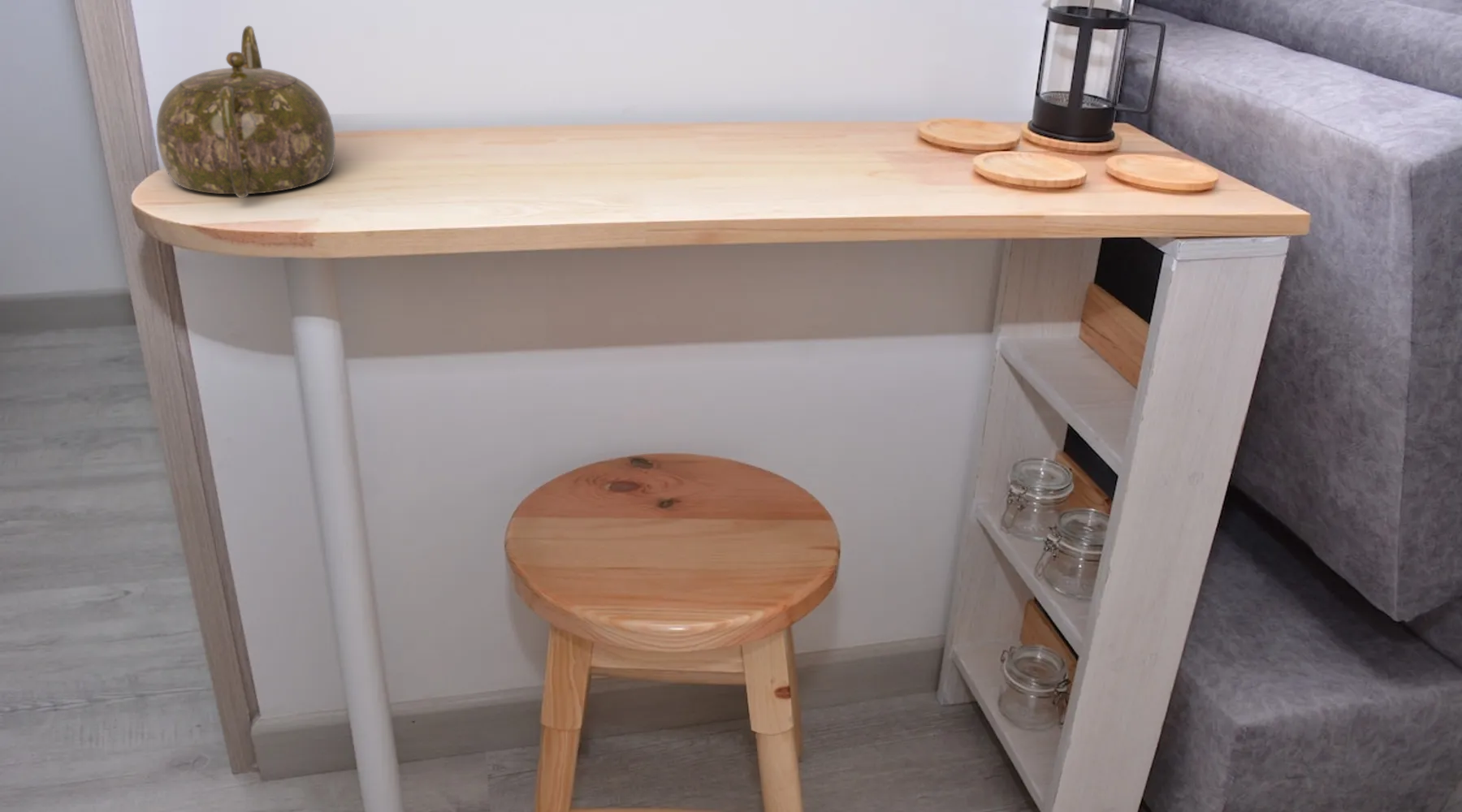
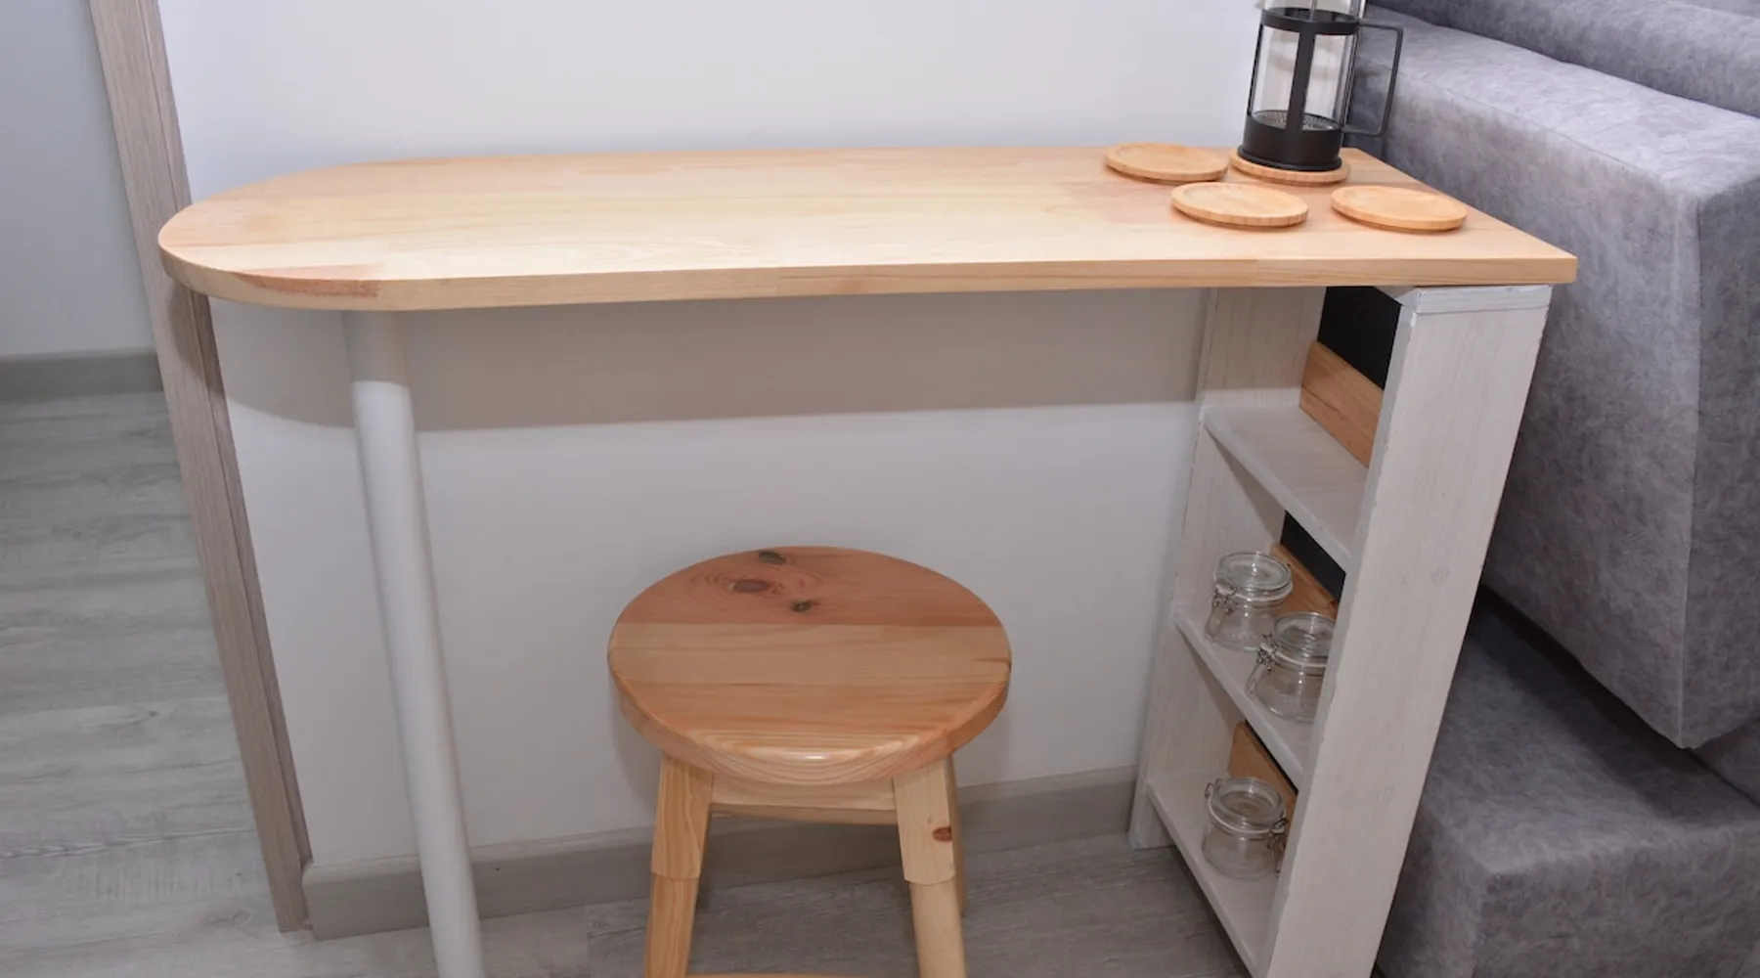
- teapot [156,25,336,199]
